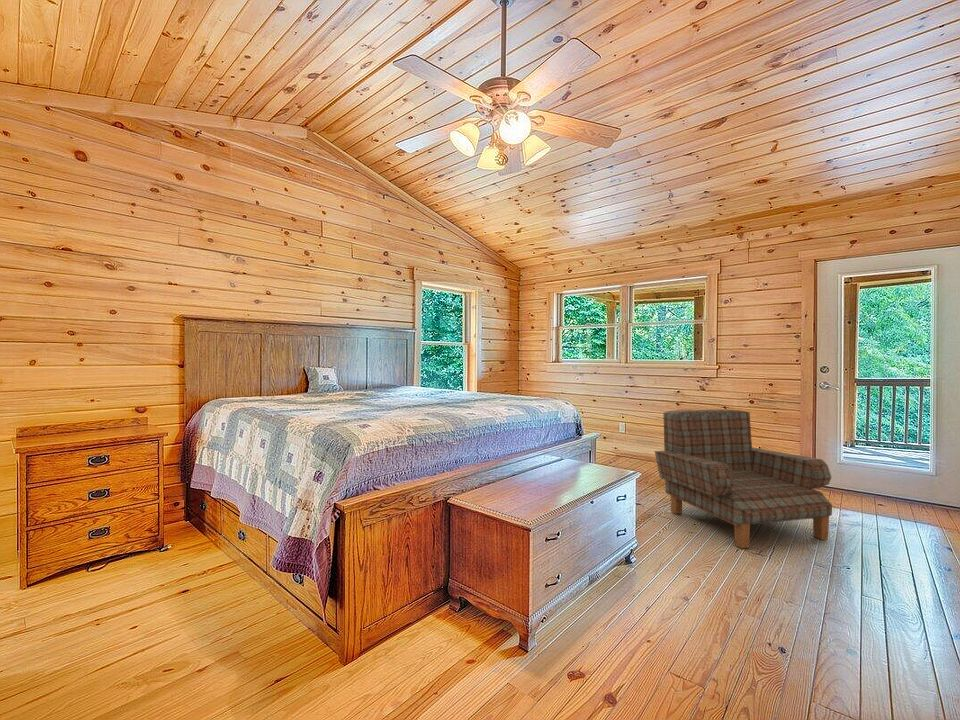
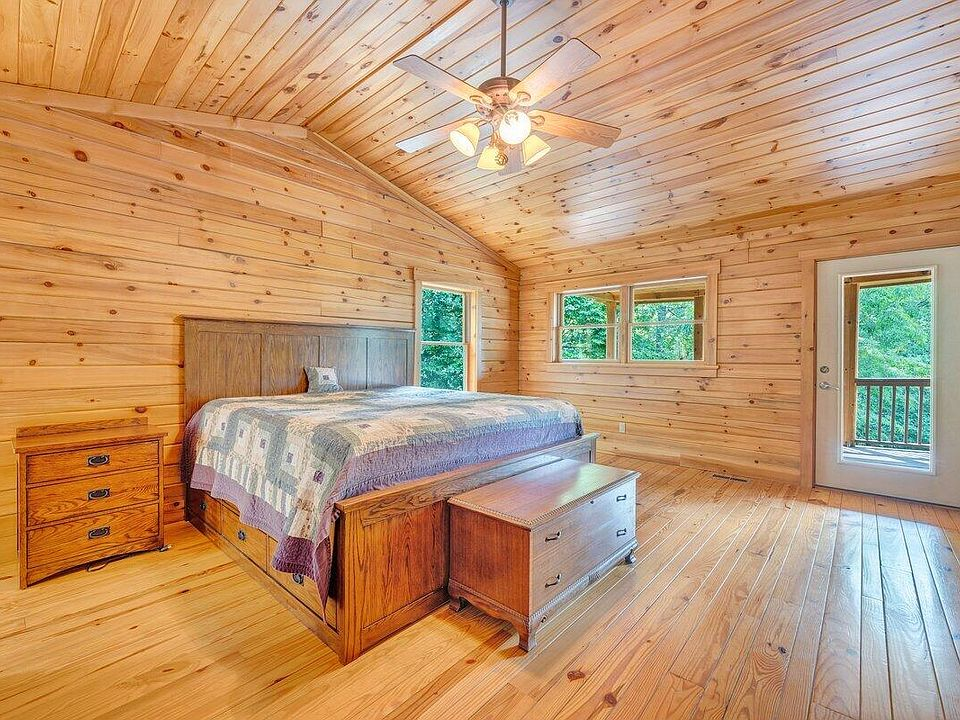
- armchair [654,408,833,549]
